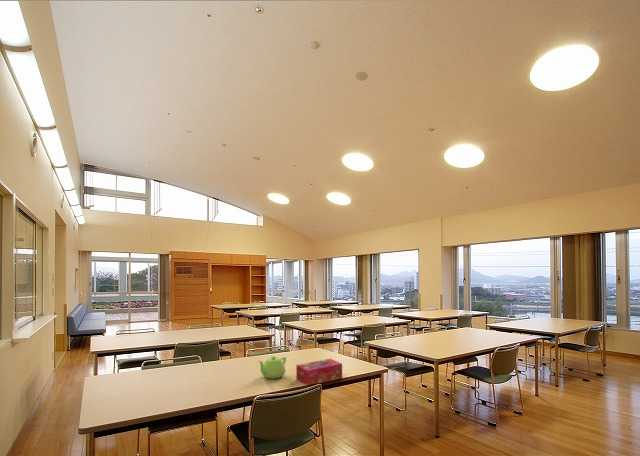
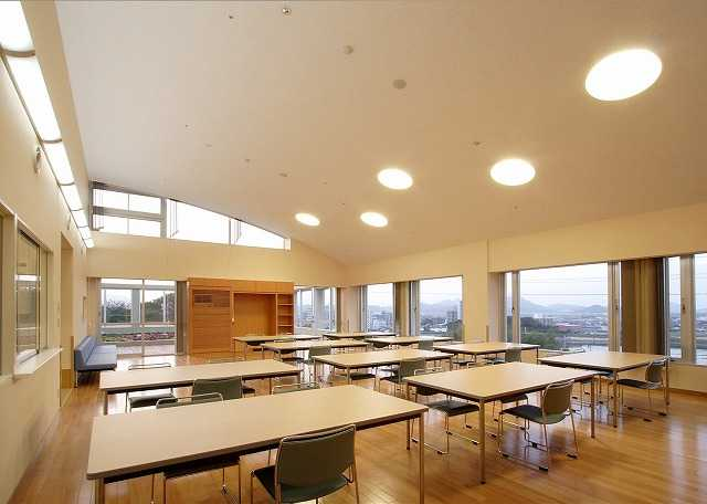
- teapot [258,355,287,380]
- tissue box [295,358,343,386]
